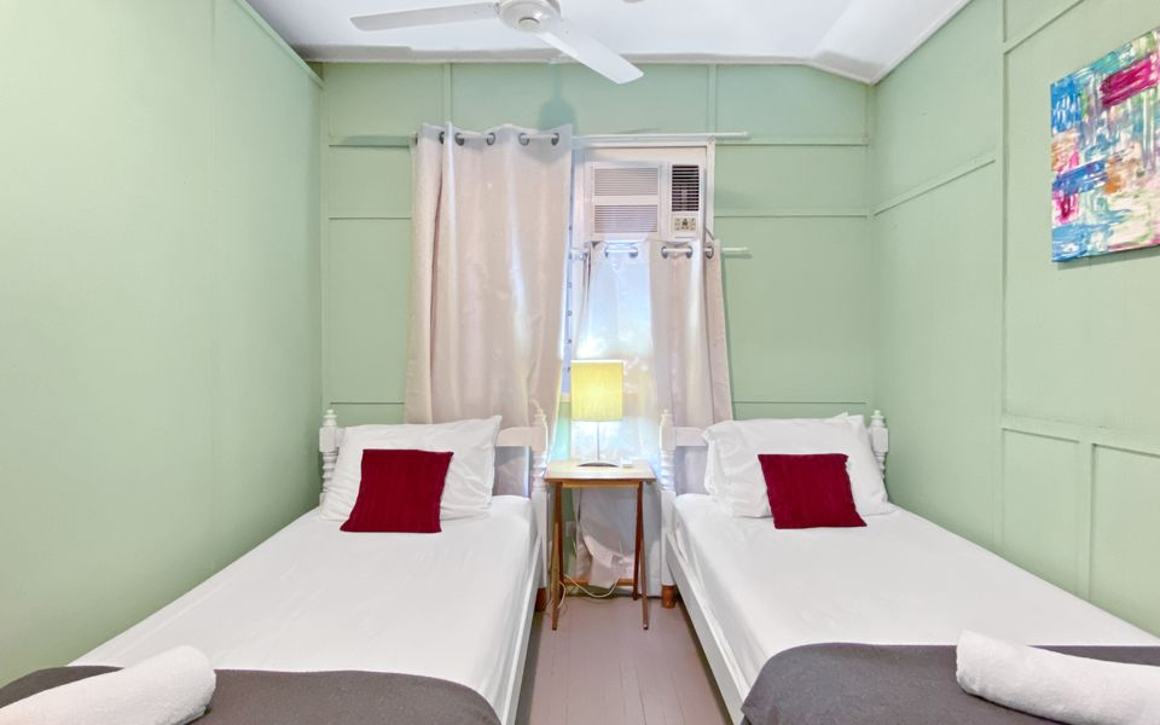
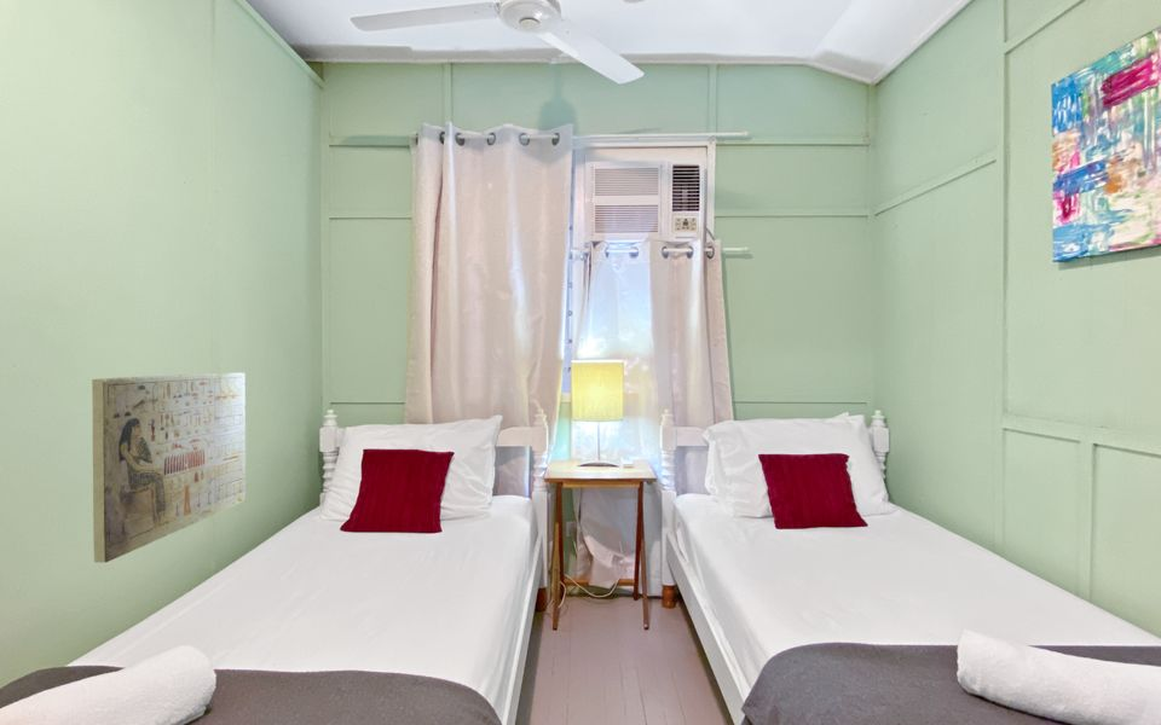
+ stone relief [91,371,247,563]
